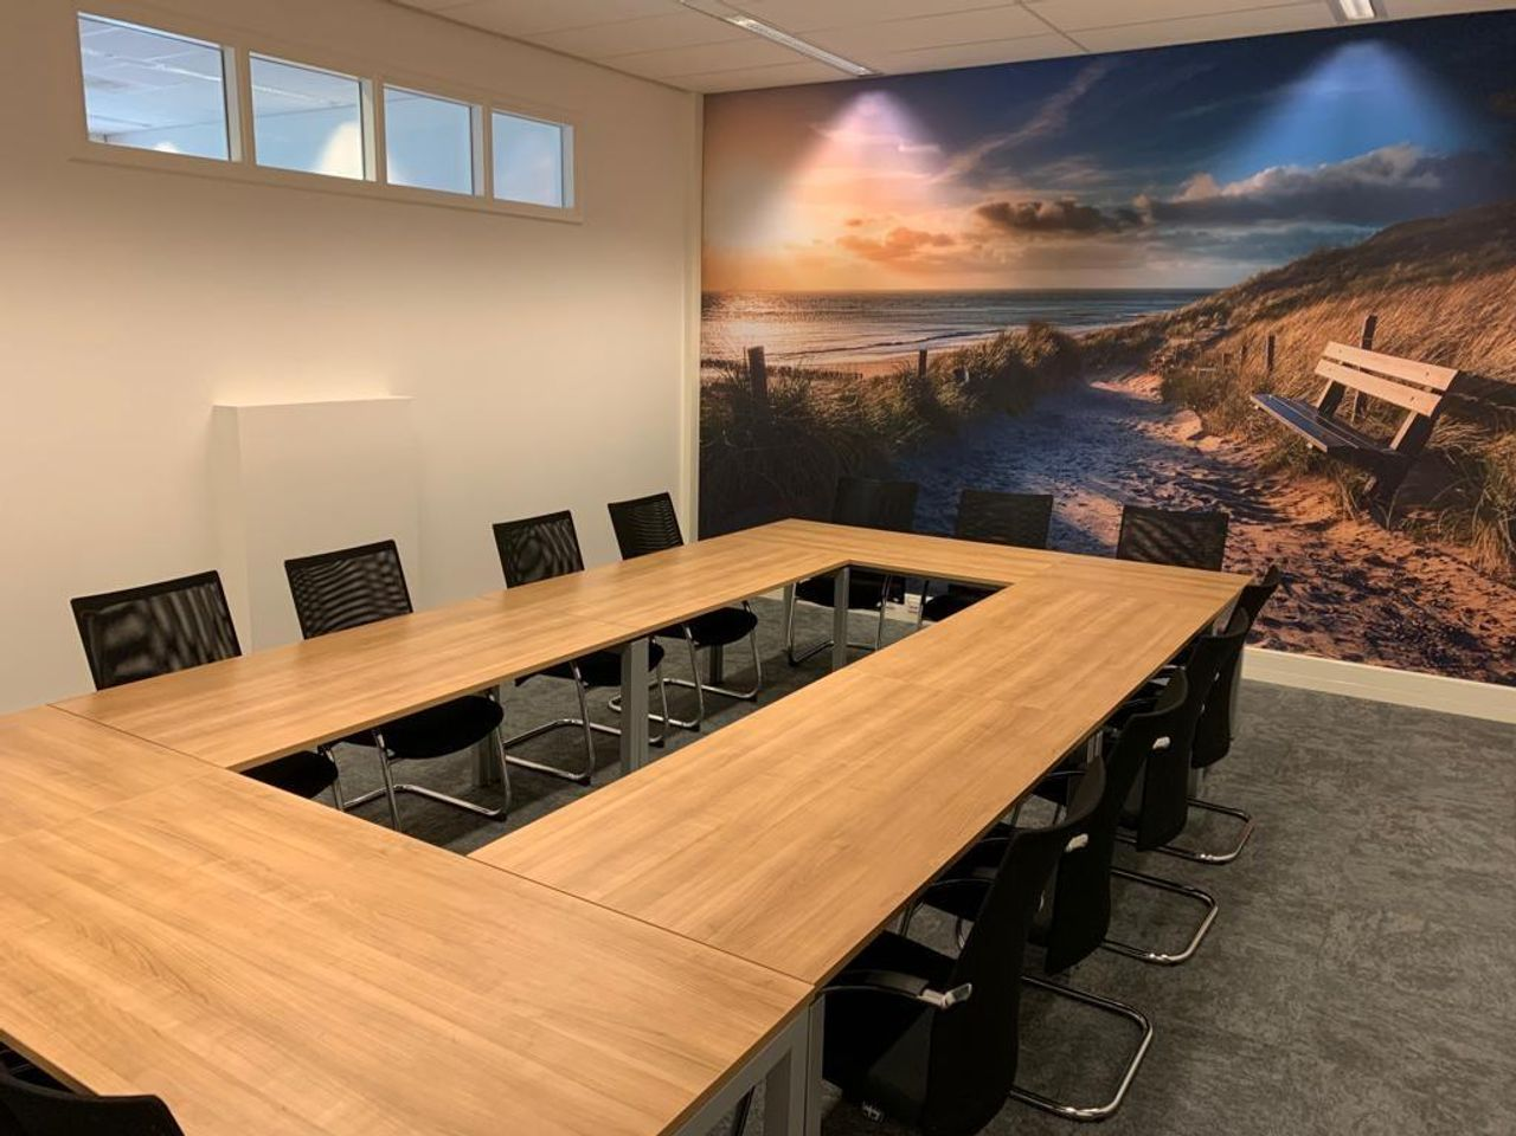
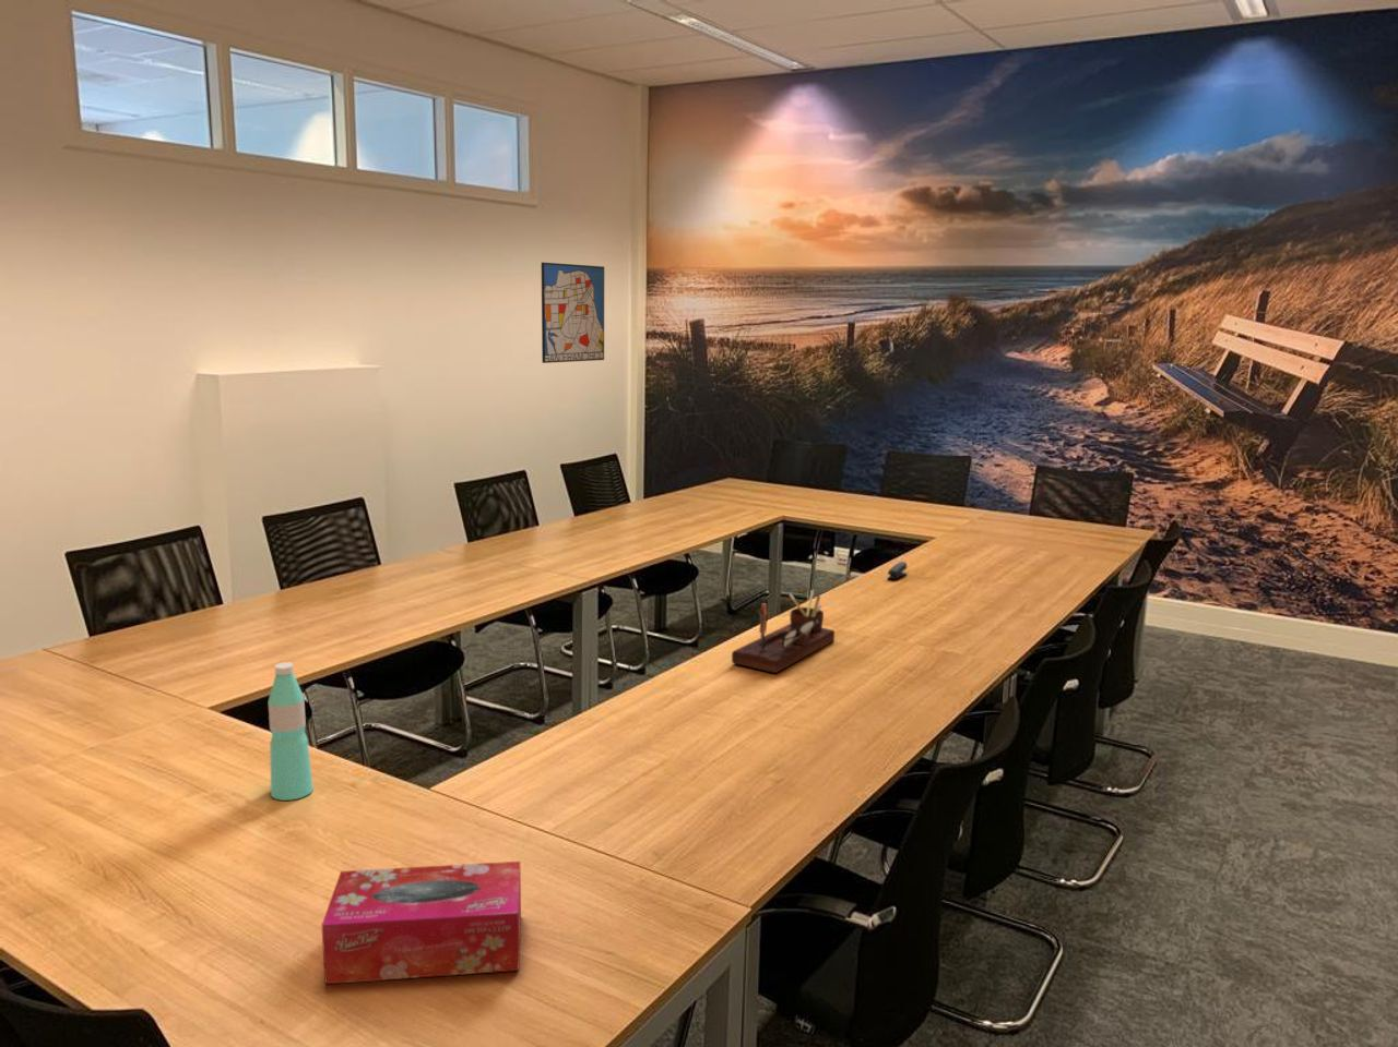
+ wall art [540,262,605,364]
+ desk organizer [731,588,835,674]
+ tissue box [320,860,522,984]
+ water bottle [267,661,315,802]
+ stapler [887,561,909,581]
